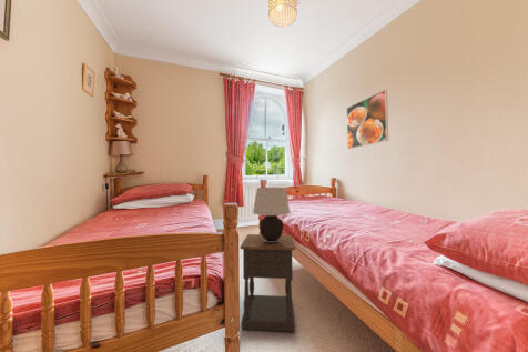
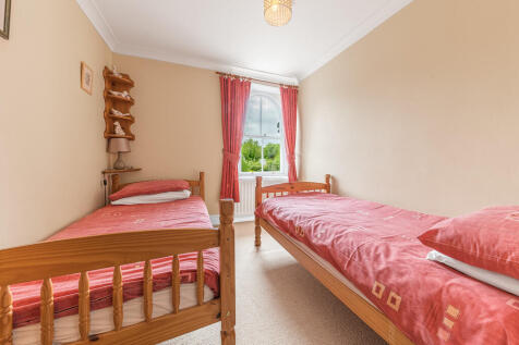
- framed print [346,89,389,150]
- nightstand [238,233,296,333]
- table lamp [252,187,292,242]
